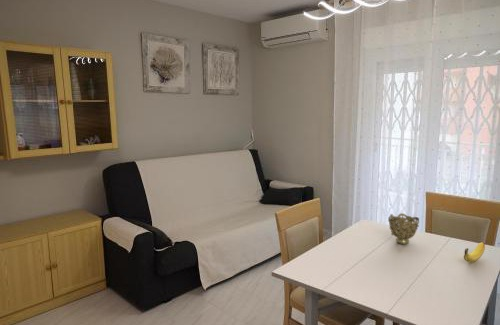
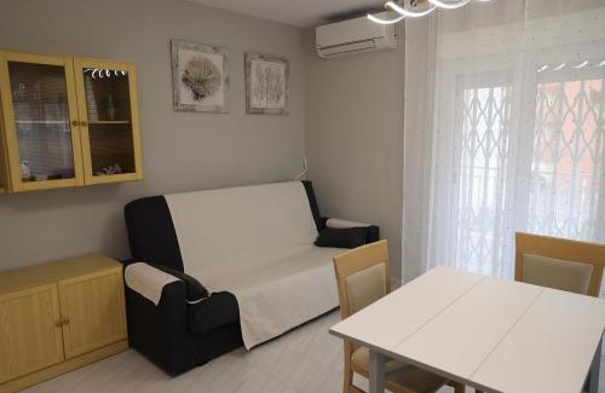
- banana [463,241,486,263]
- decorative bowl [387,212,420,245]
